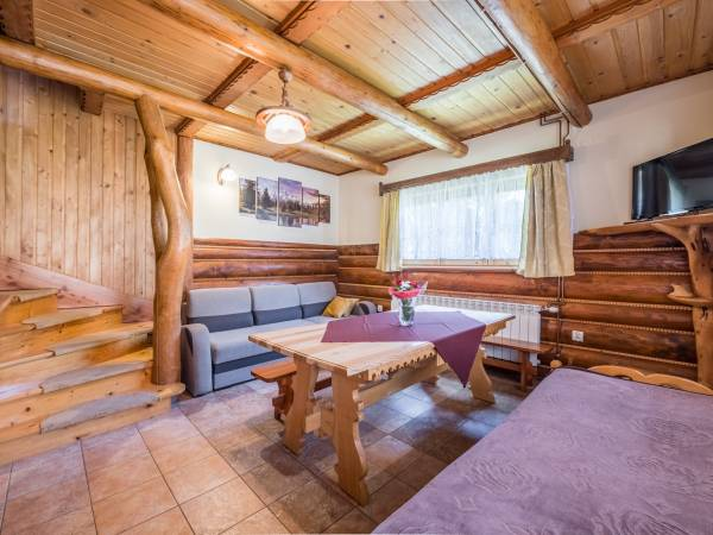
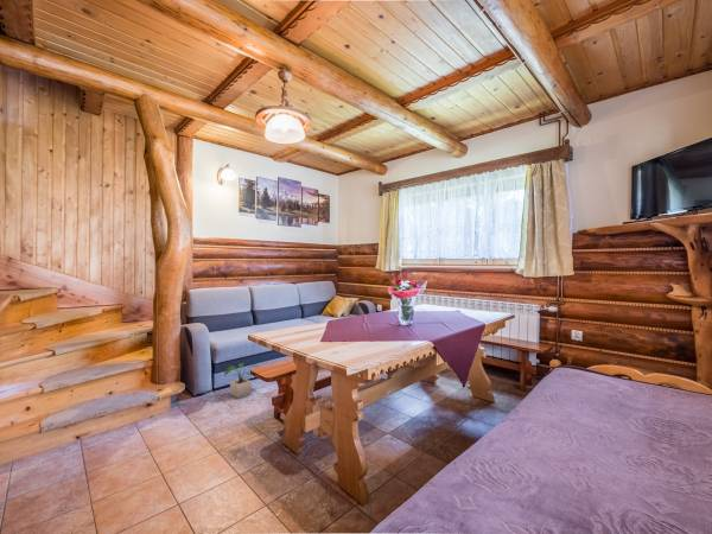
+ potted plant [223,362,260,400]
